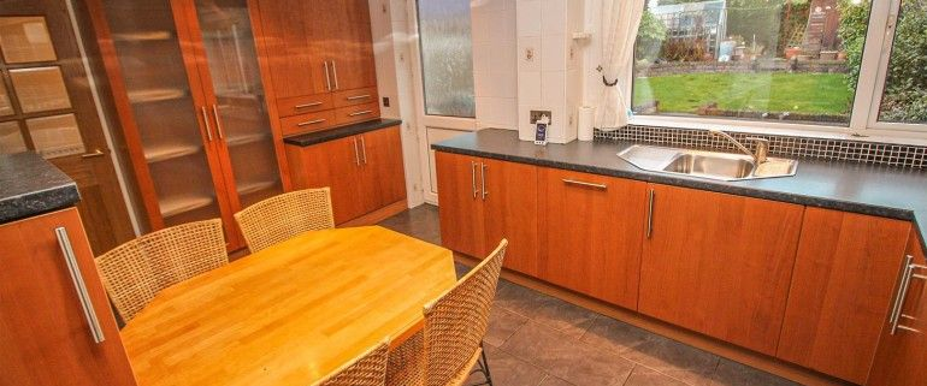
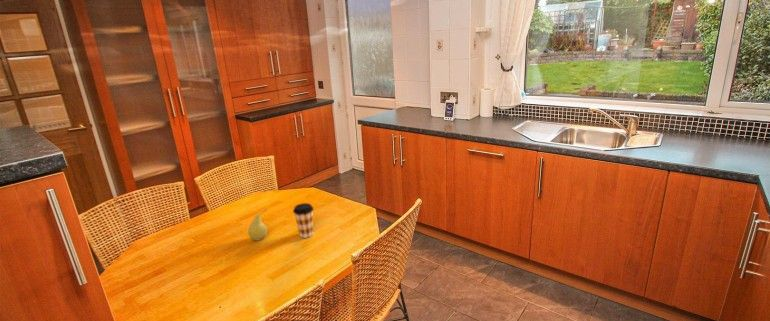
+ coffee cup [292,202,315,239]
+ fruit [247,208,268,242]
